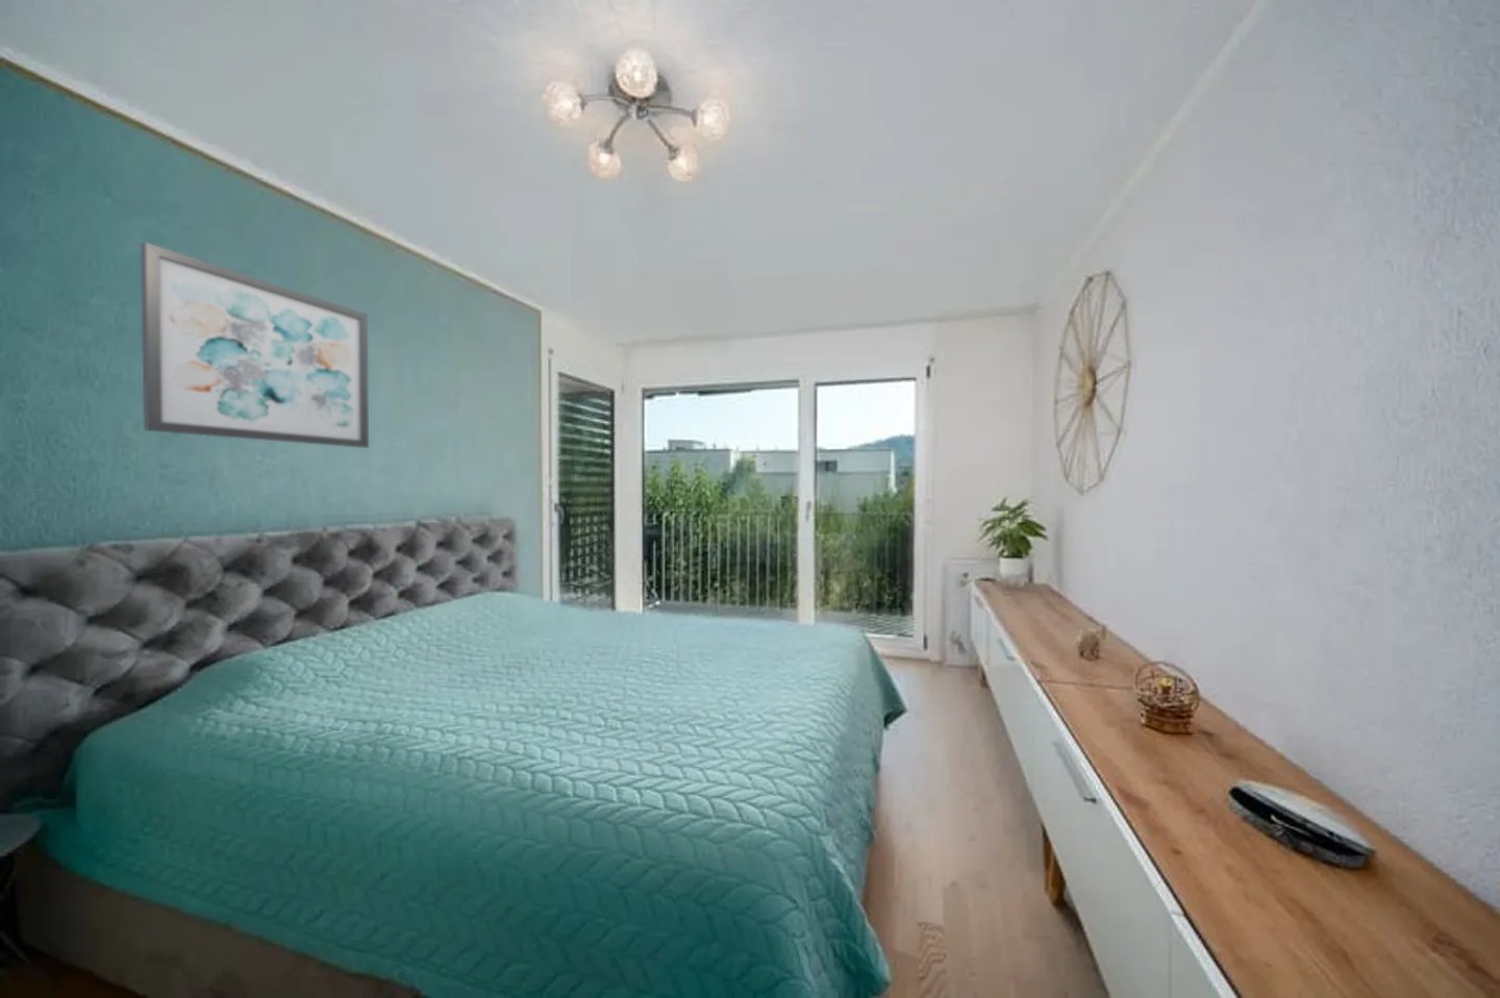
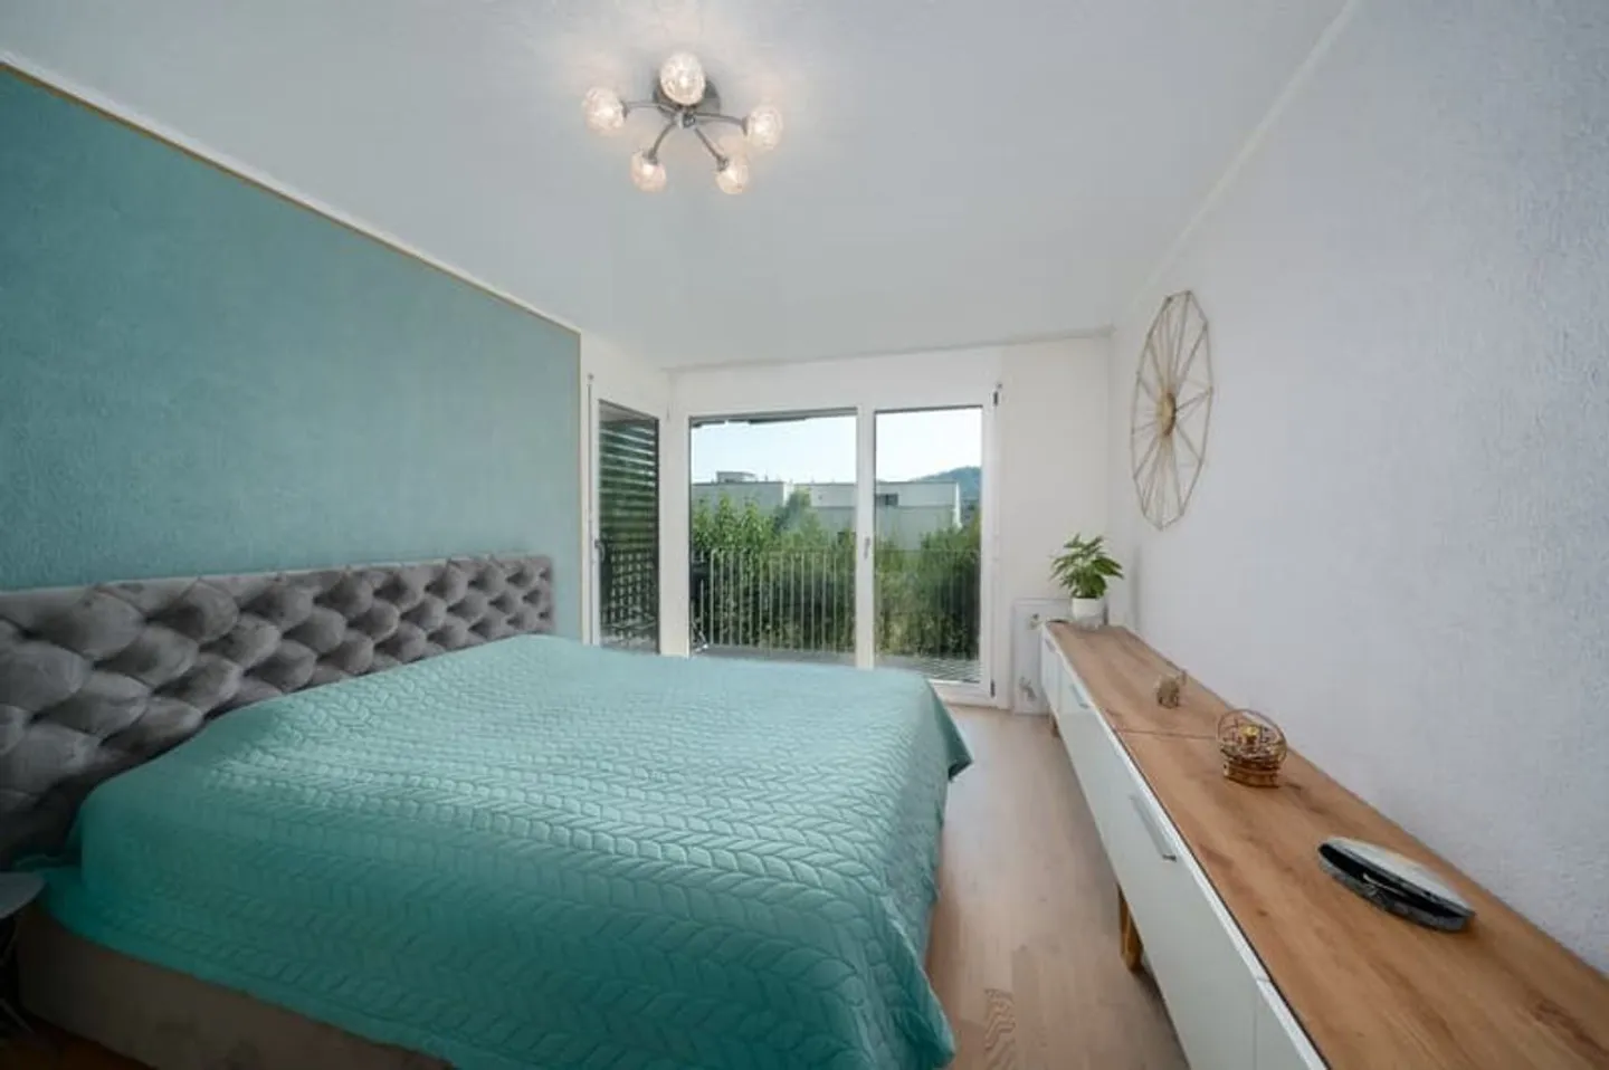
- wall art [139,241,370,449]
